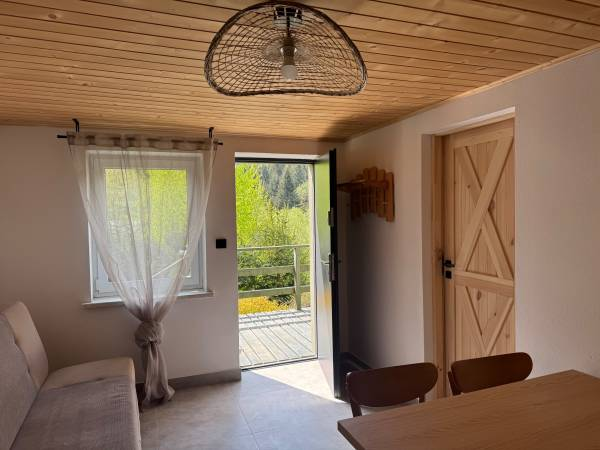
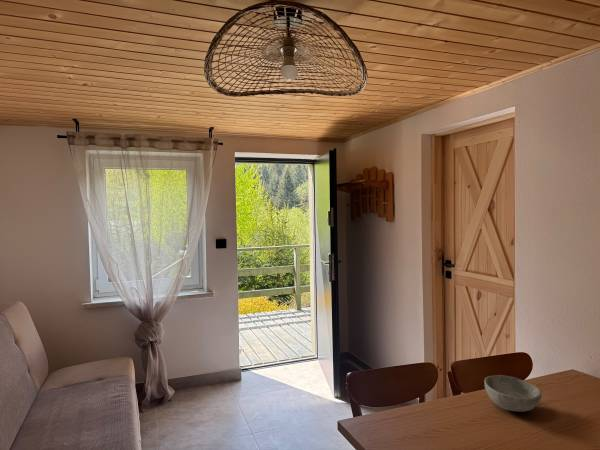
+ bowl [484,374,542,413]
